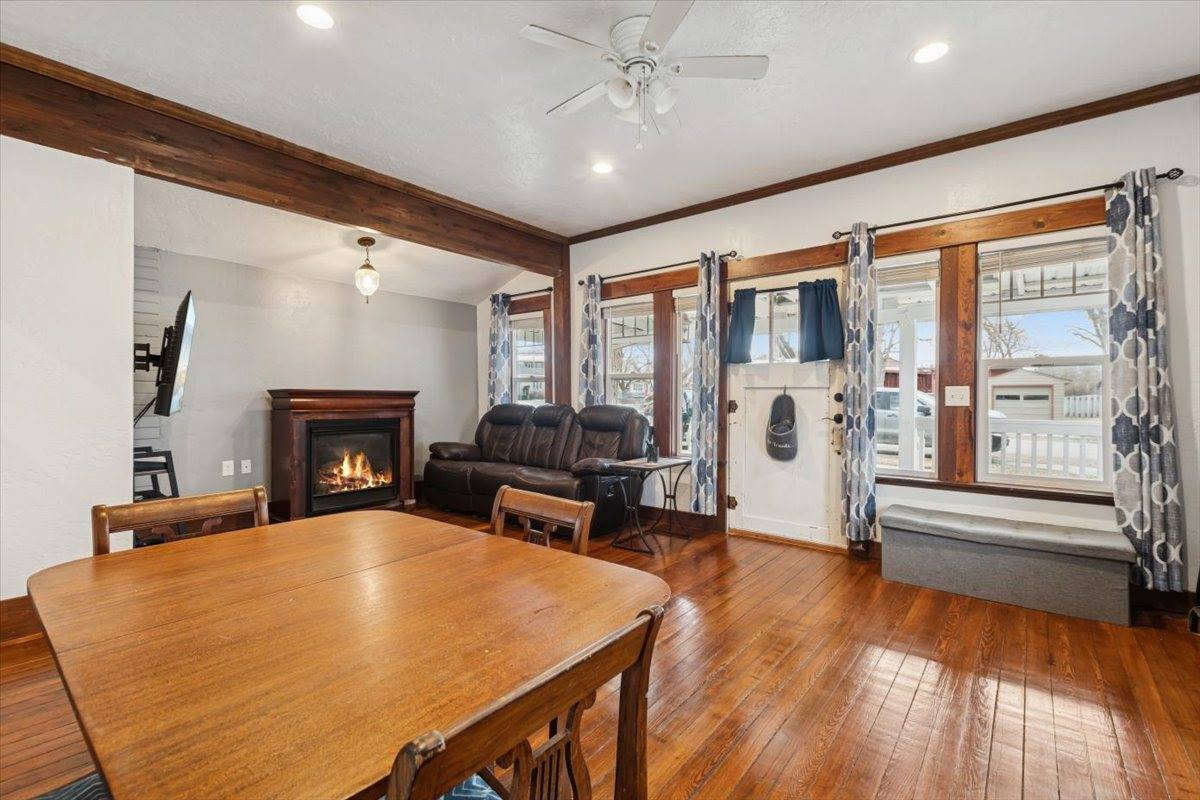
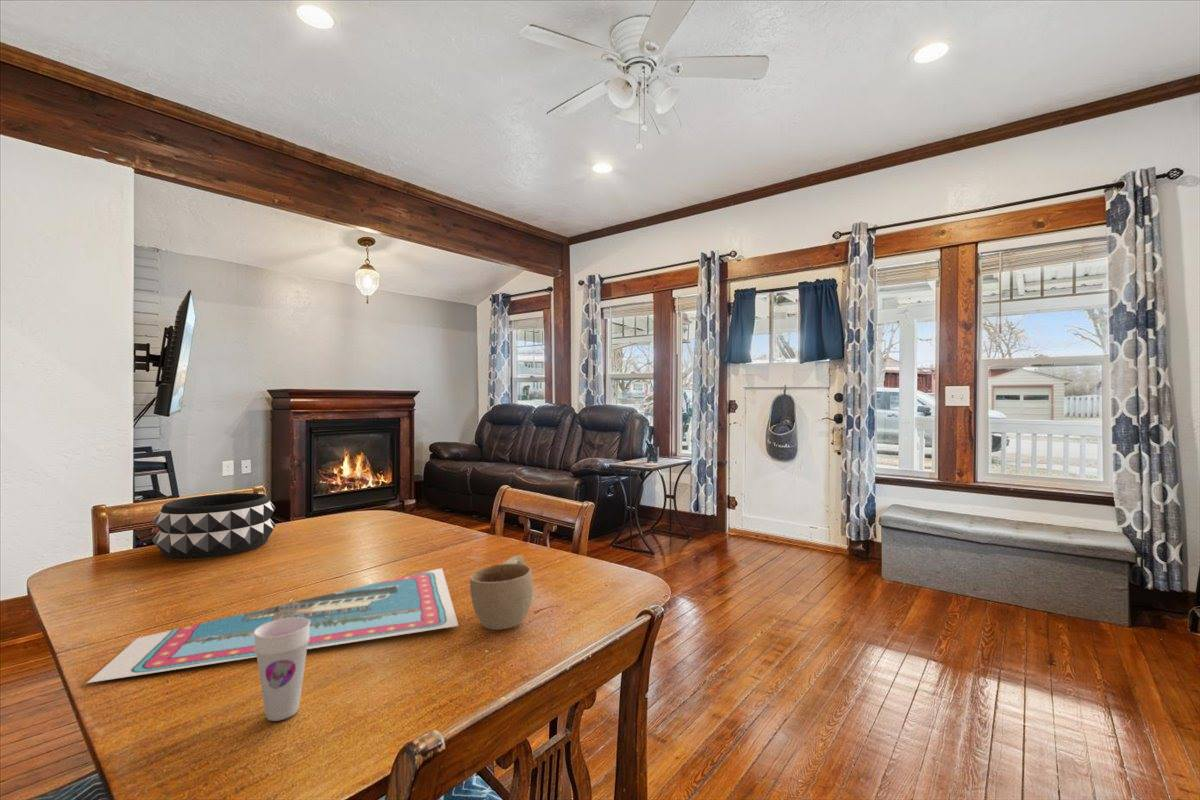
+ cup [253,617,310,722]
+ postcard [86,567,460,684]
+ cup [469,554,534,631]
+ decorative bowl [151,492,277,560]
